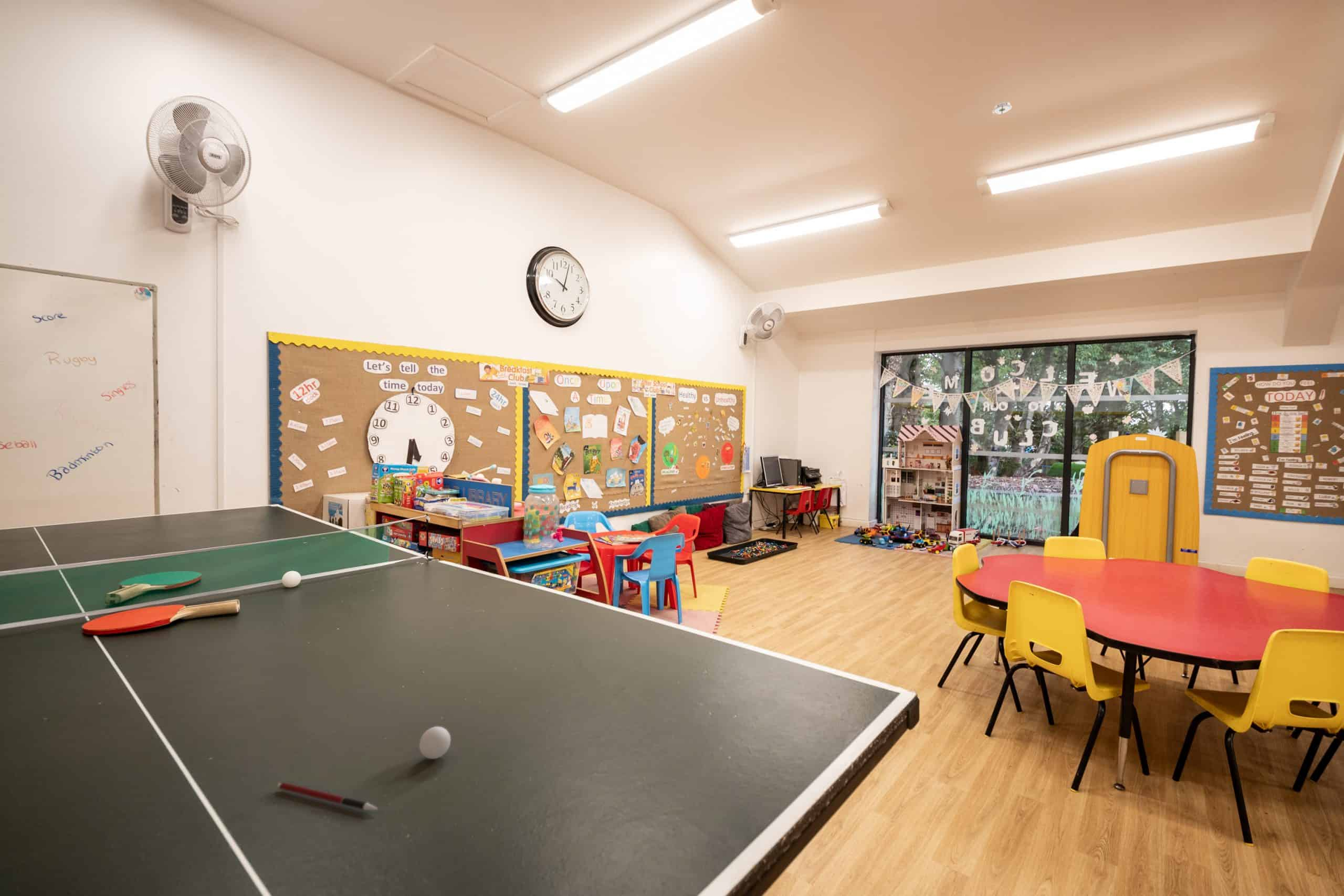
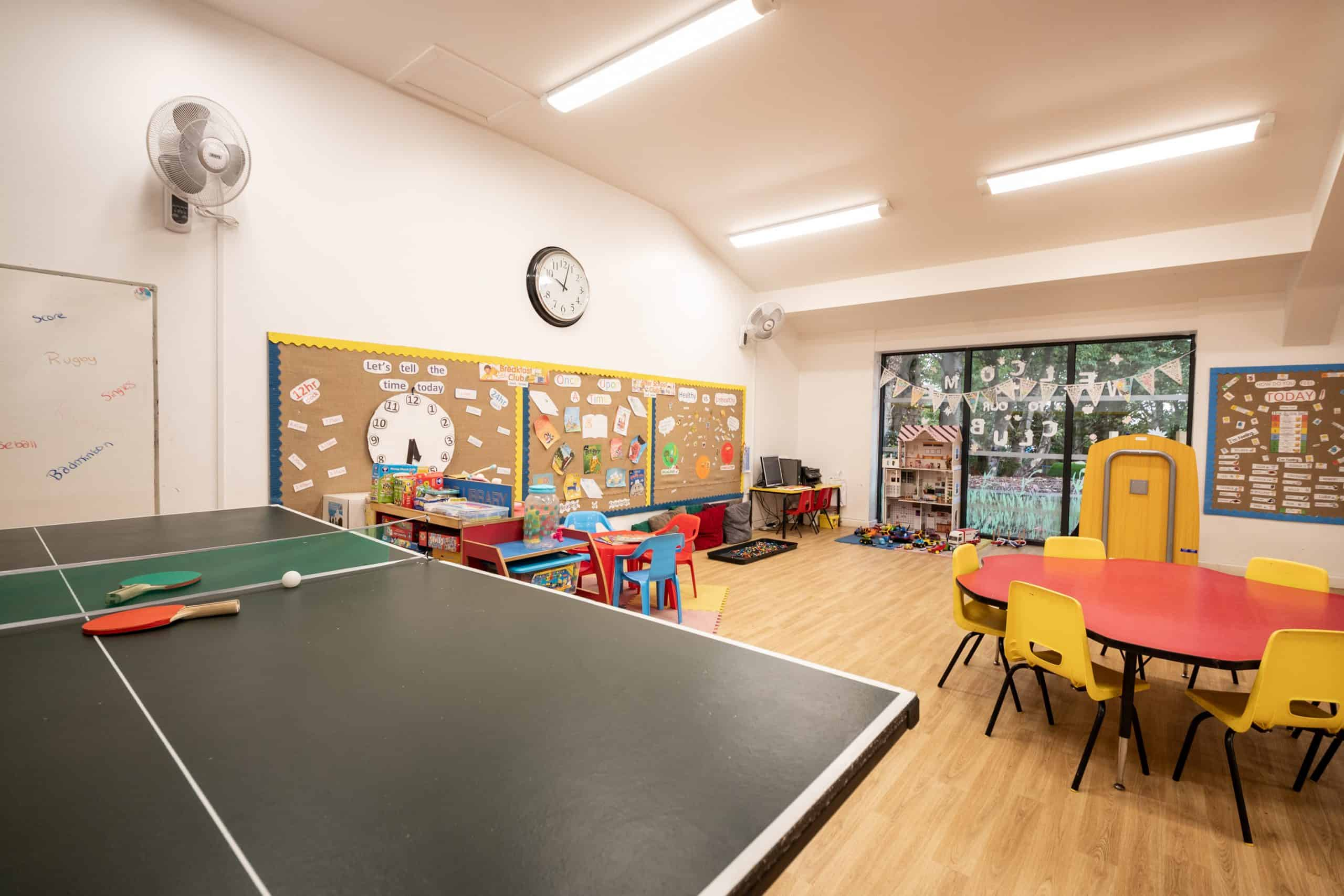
- ping-pong ball [419,726,451,760]
- pen [277,782,379,810]
- smoke detector [992,101,1012,117]
